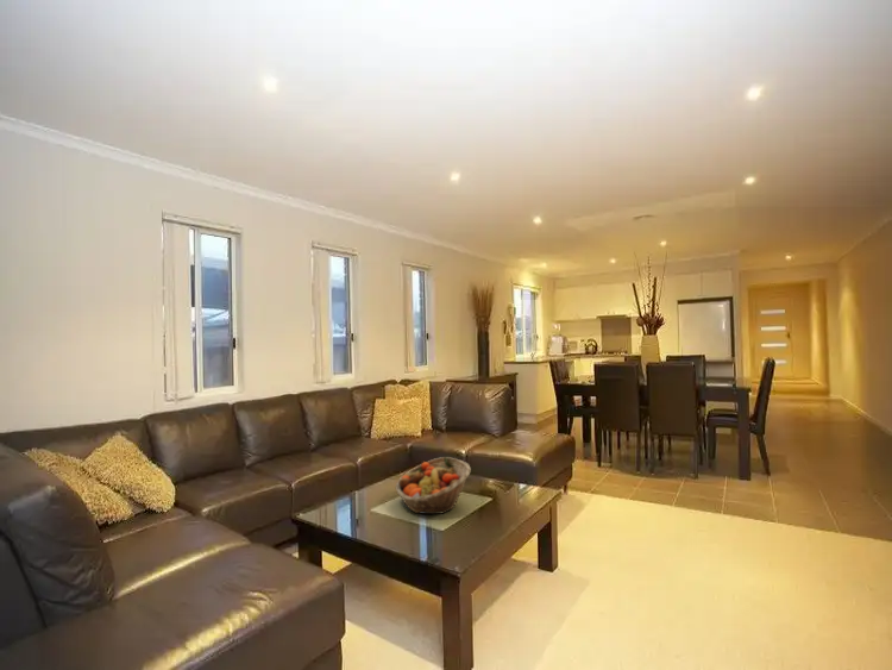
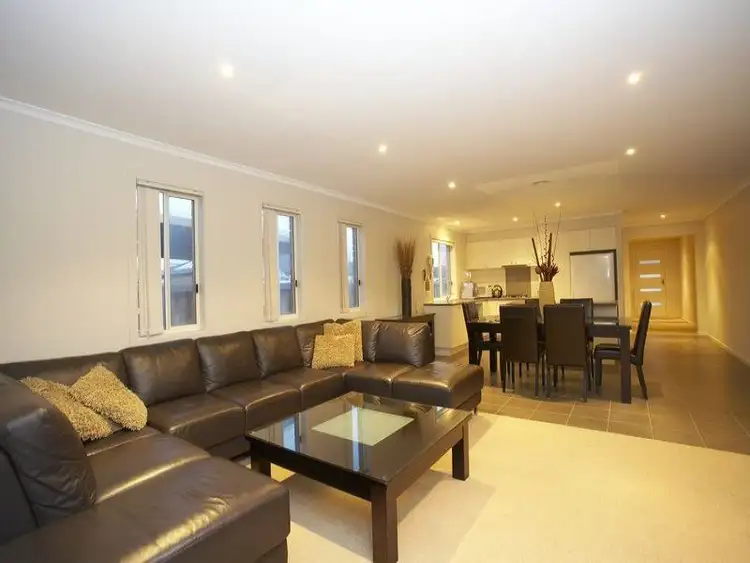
- fruit basket [395,456,472,515]
